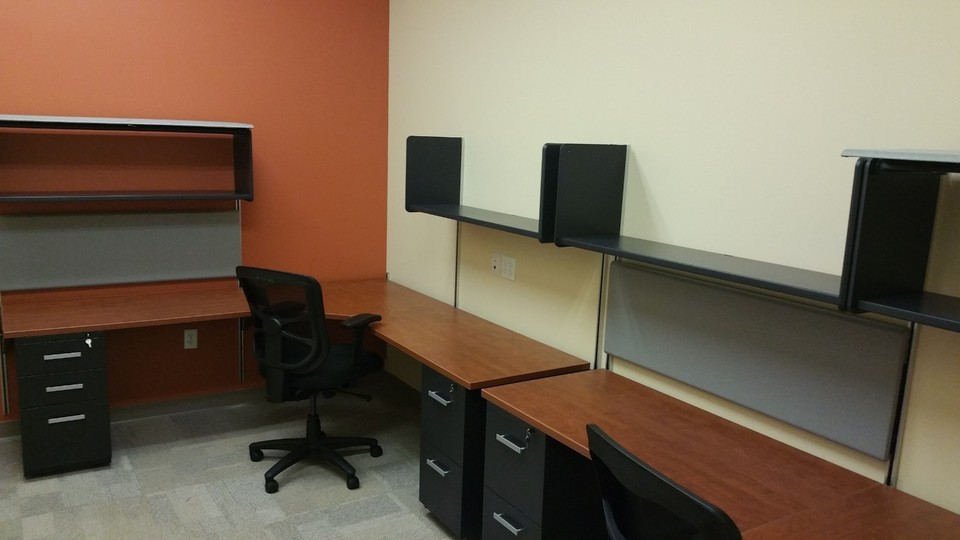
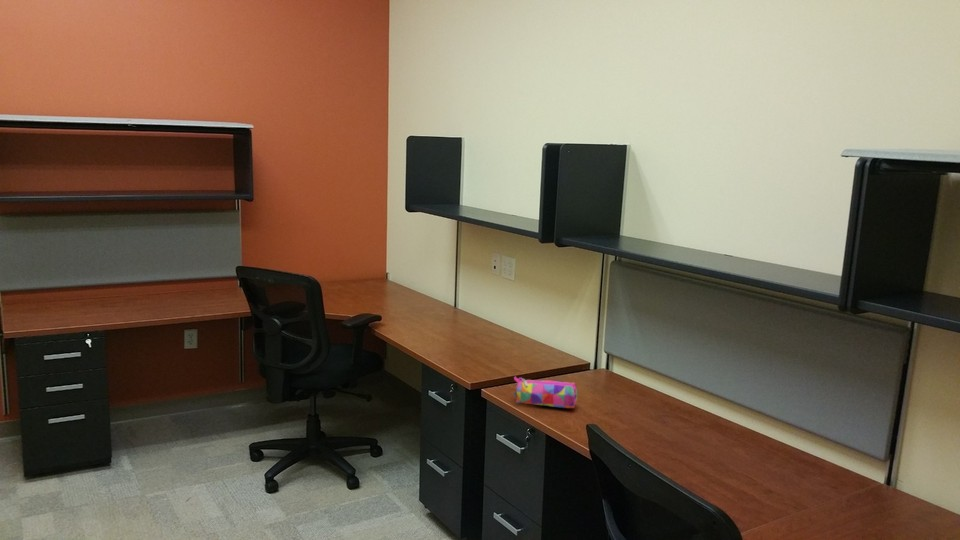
+ pencil case [513,376,578,409]
